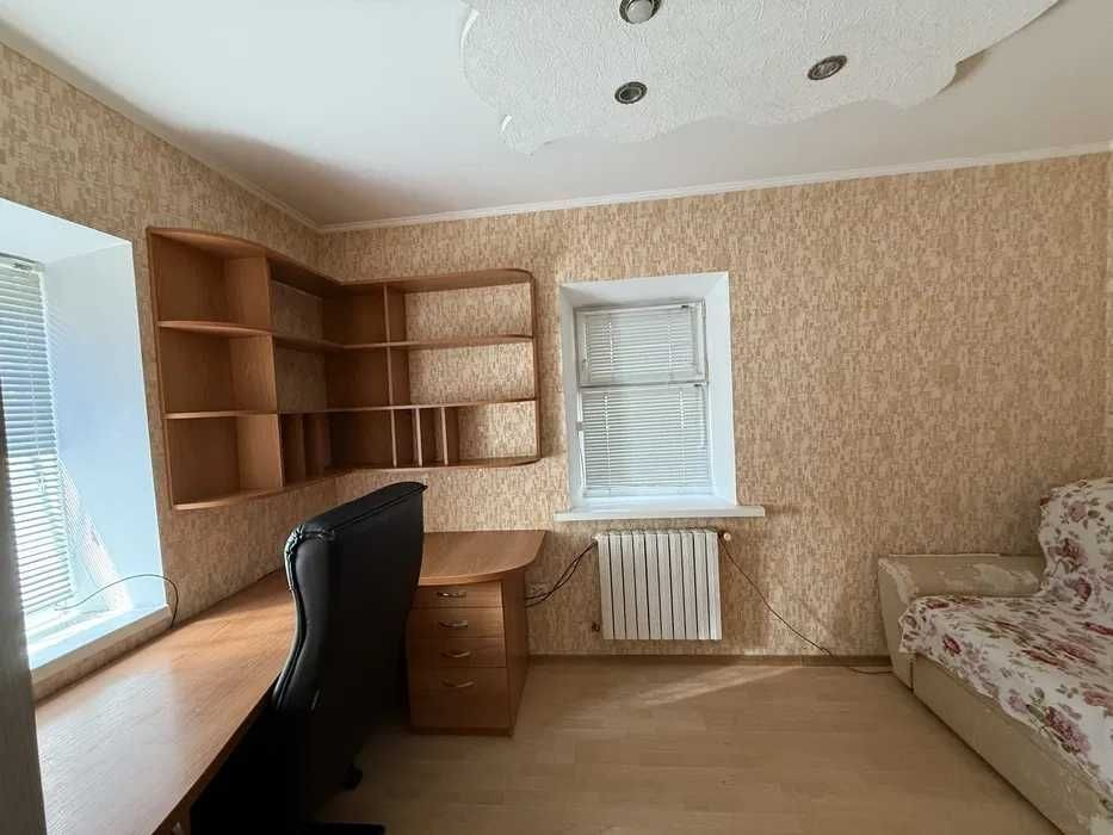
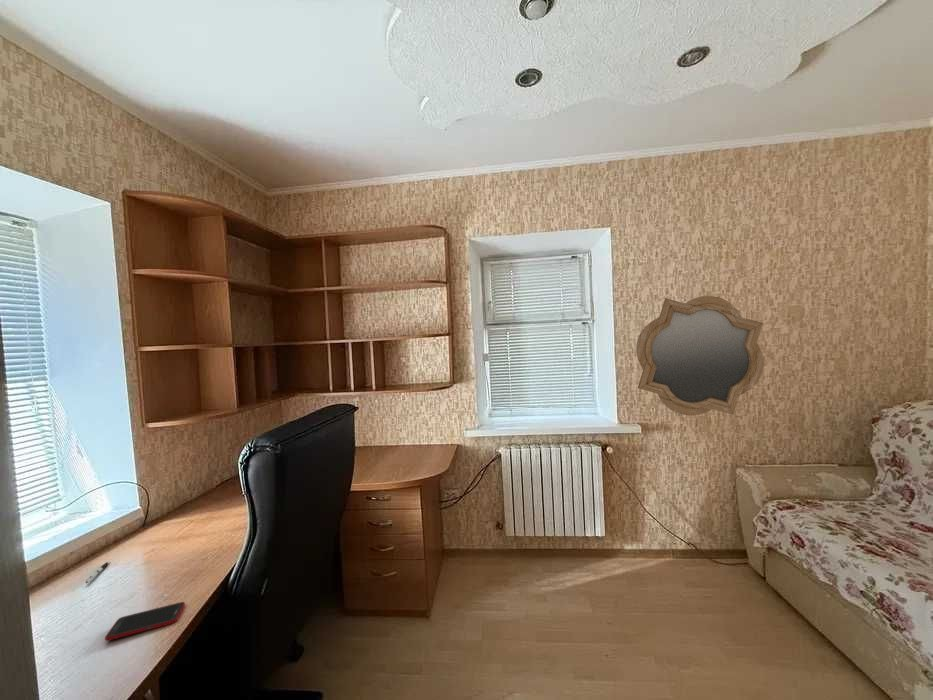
+ pen [84,560,110,584]
+ cell phone [104,601,186,642]
+ mirror [635,295,765,417]
